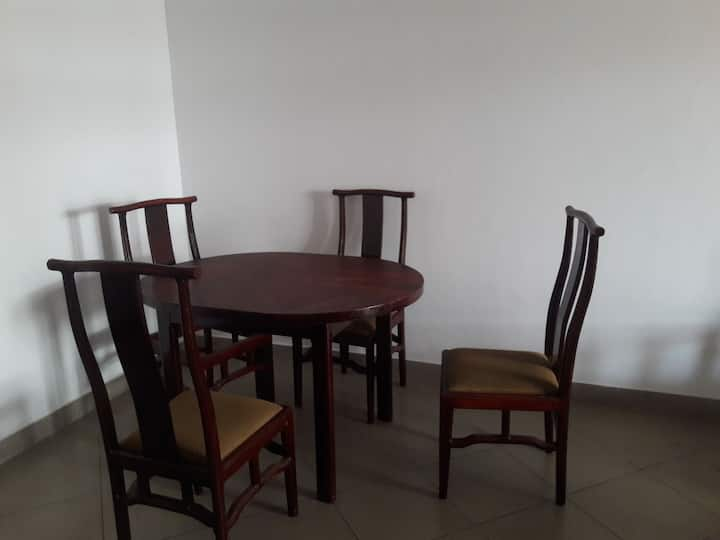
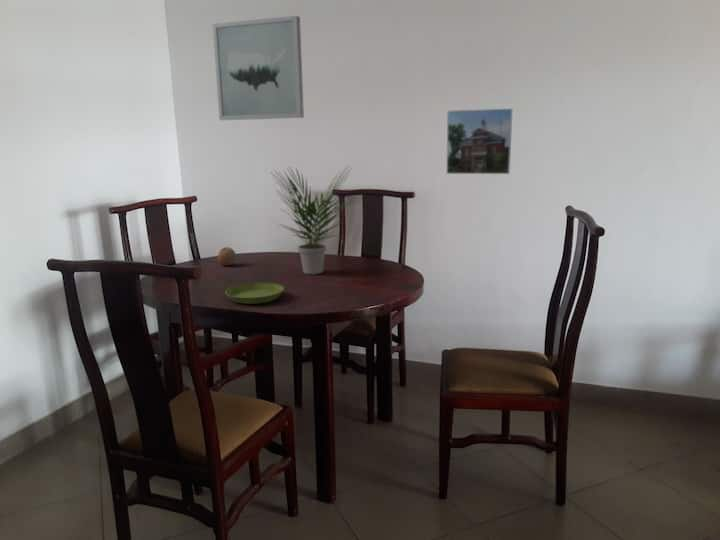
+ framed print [446,108,513,175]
+ potted plant [262,164,360,275]
+ fruit [217,246,237,267]
+ saucer [224,281,285,305]
+ wall art [212,15,305,121]
